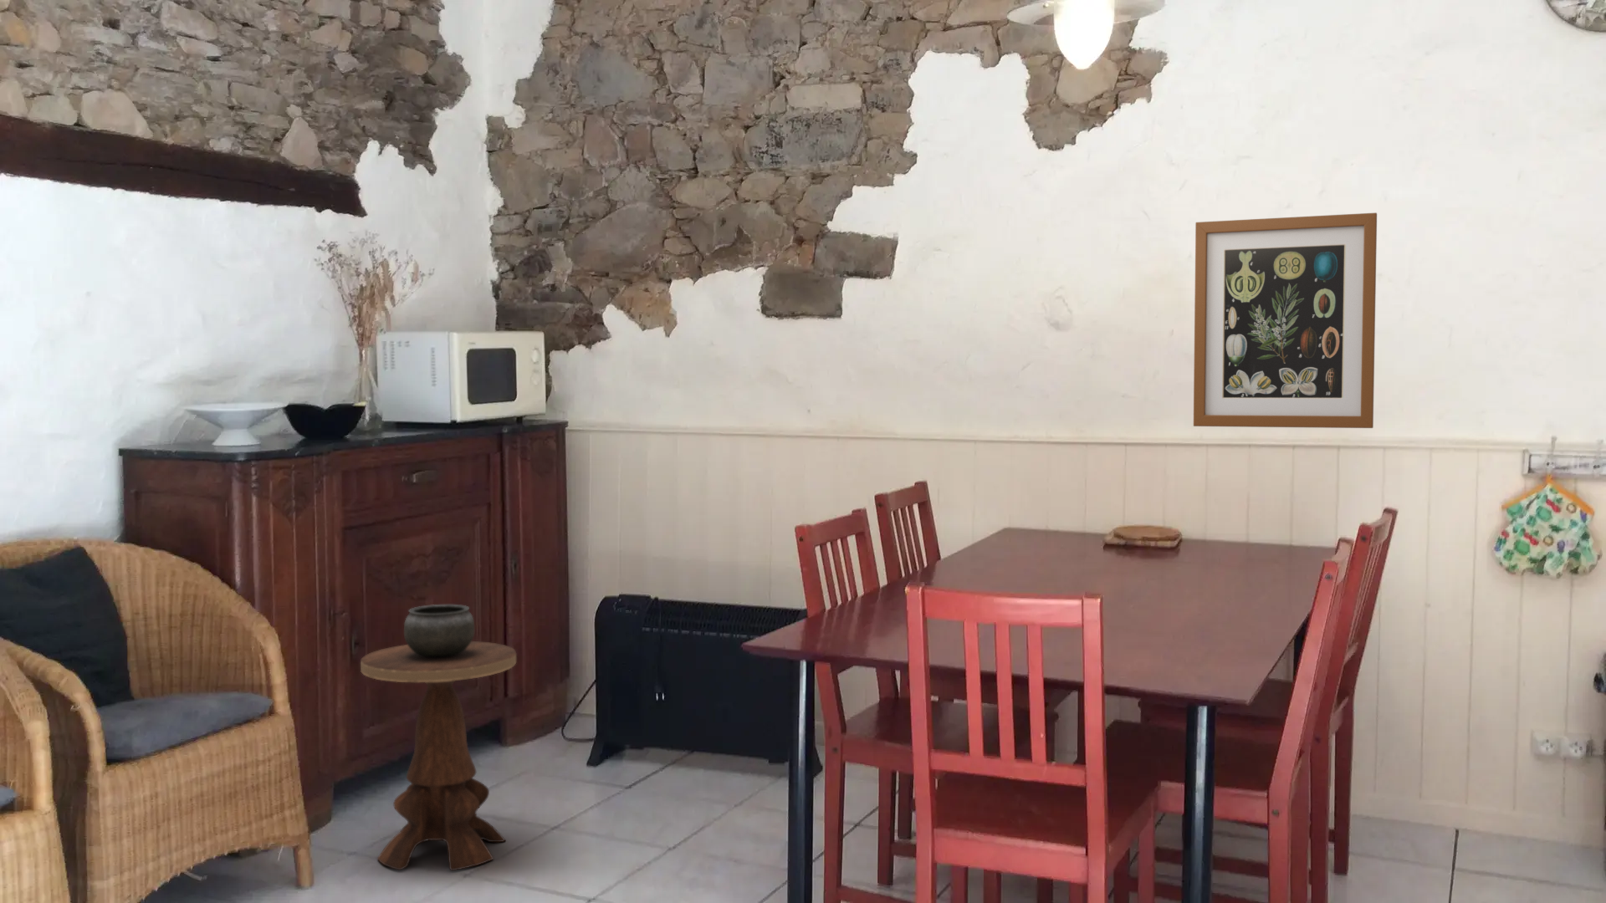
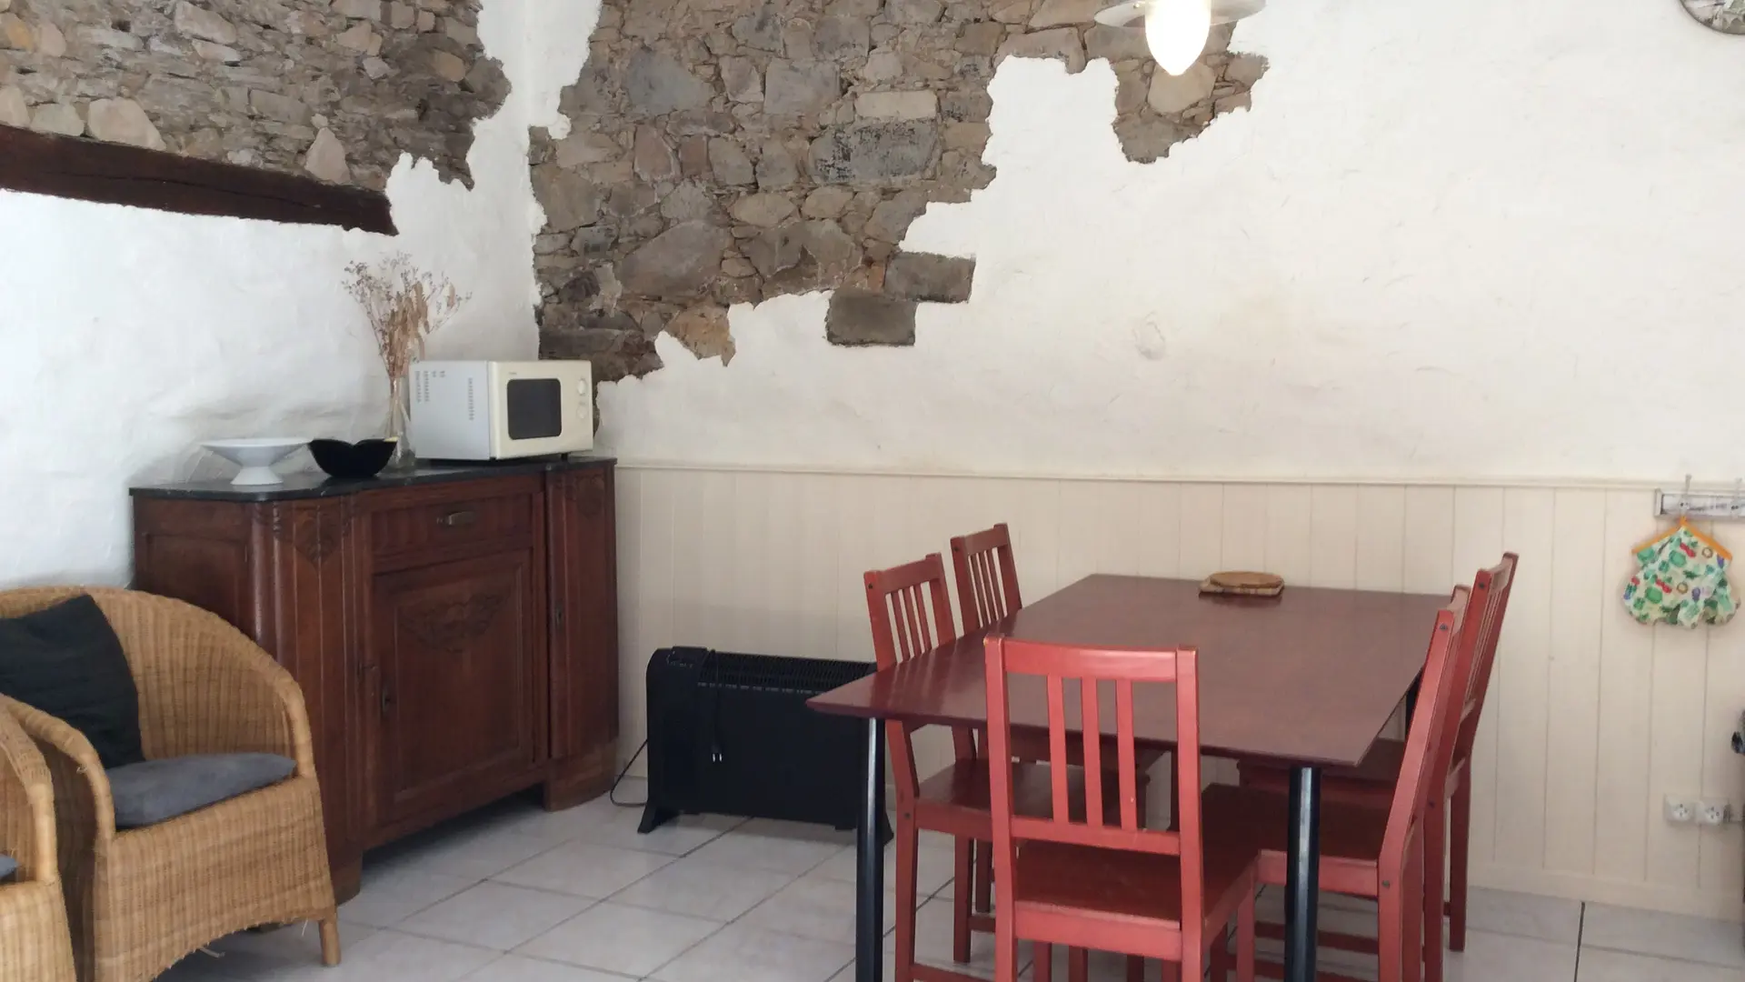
- wall art [1192,213,1378,429]
- side table [360,604,517,871]
